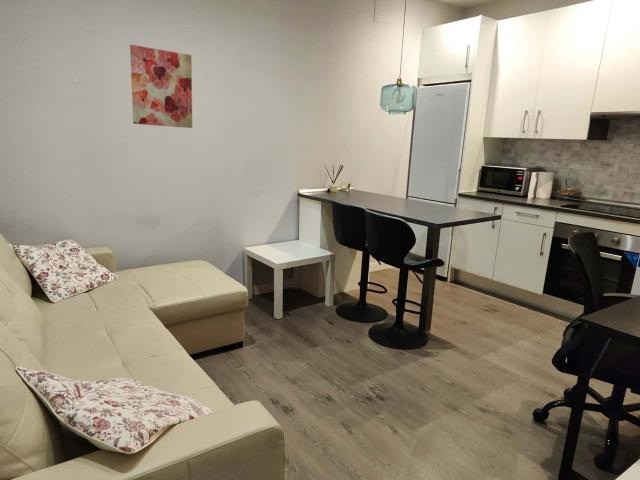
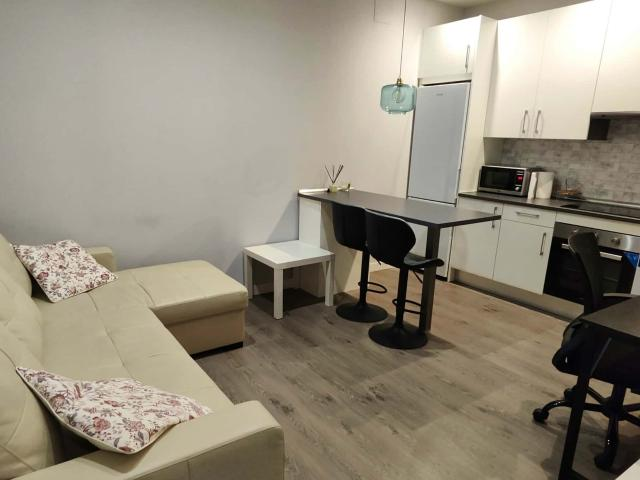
- wall art [129,44,193,129]
